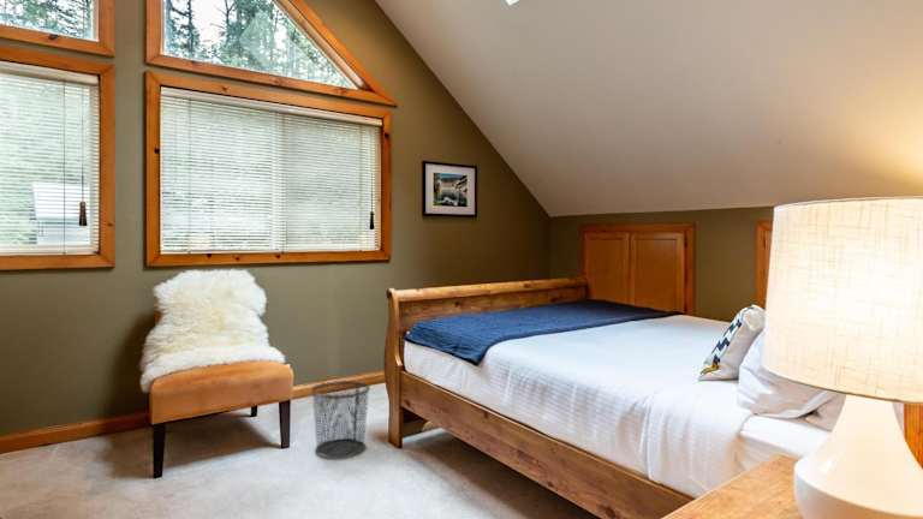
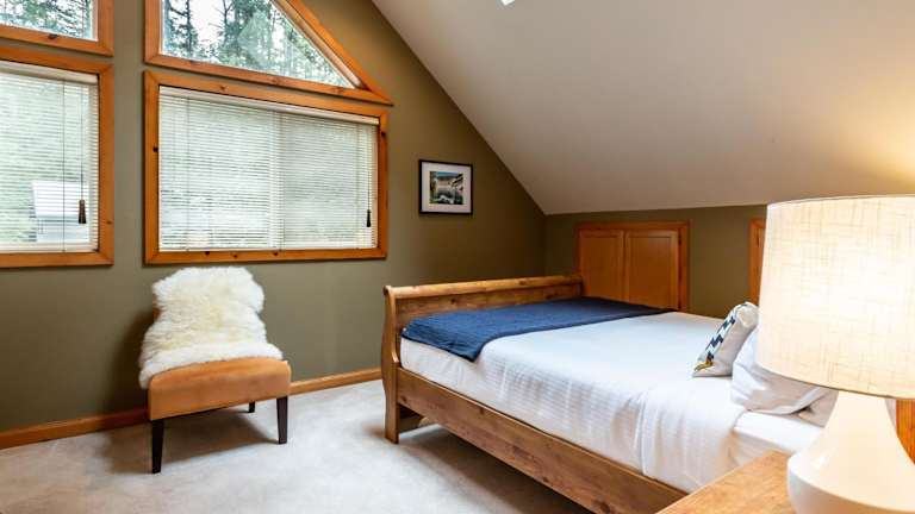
- waste bin [310,380,371,459]
